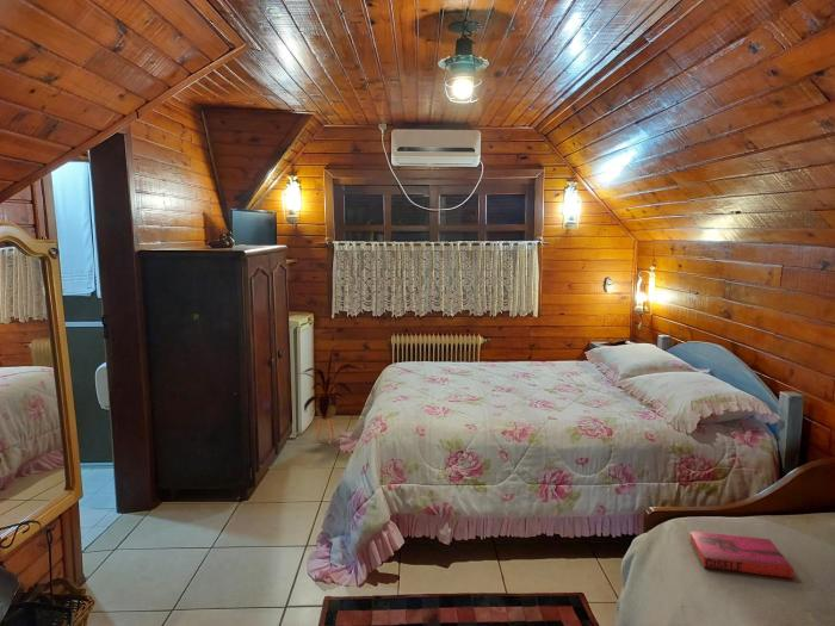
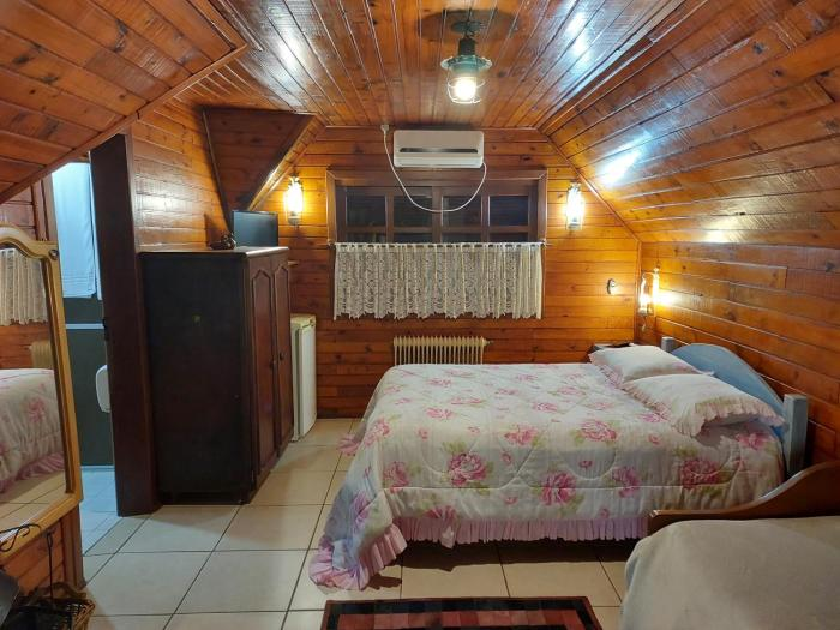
- hardback book [688,529,794,579]
- house plant [296,343,364,445]
